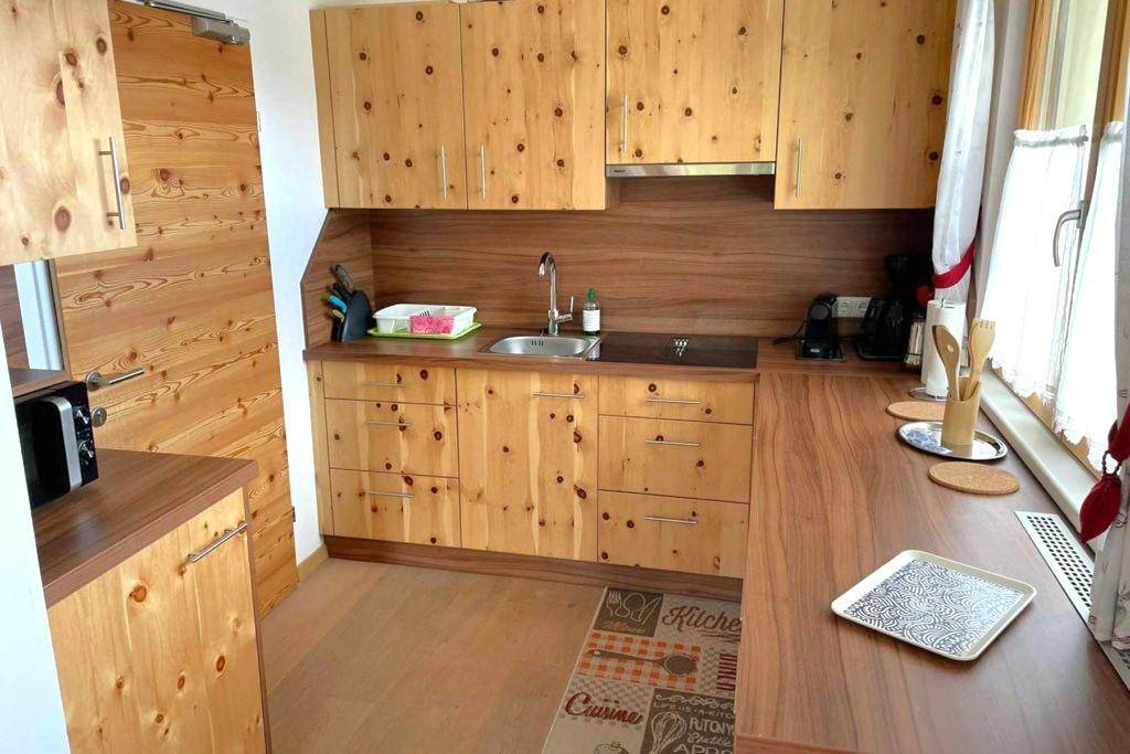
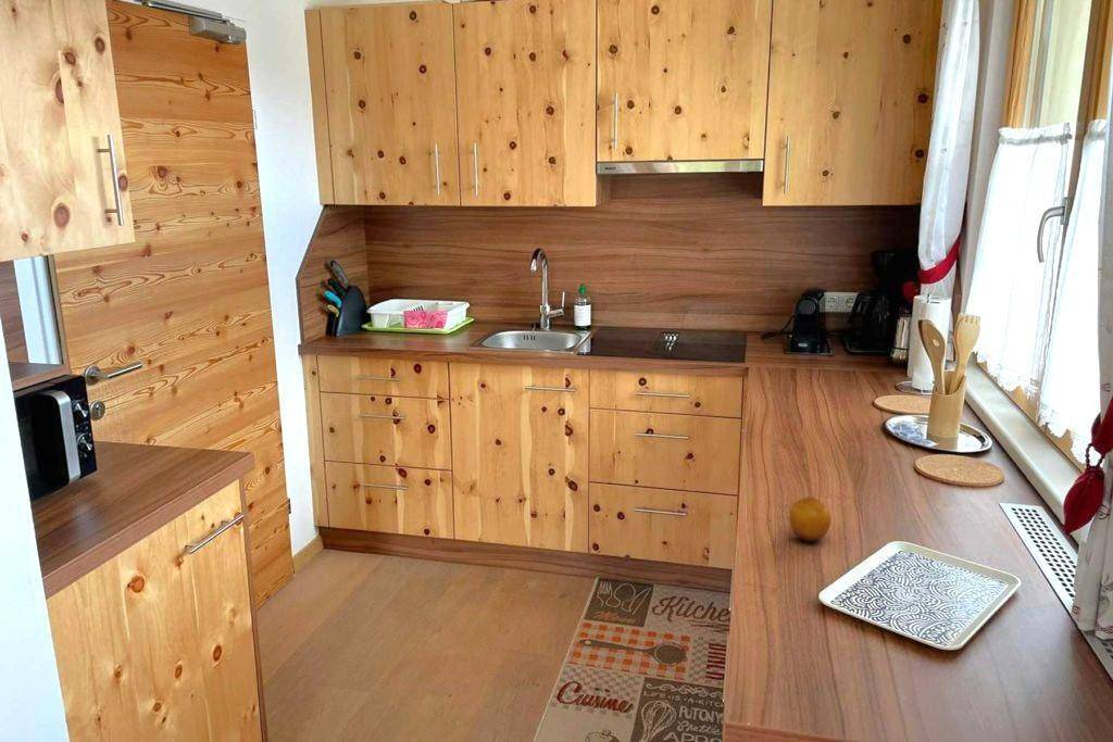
+ fruit [788,495,833,543]
